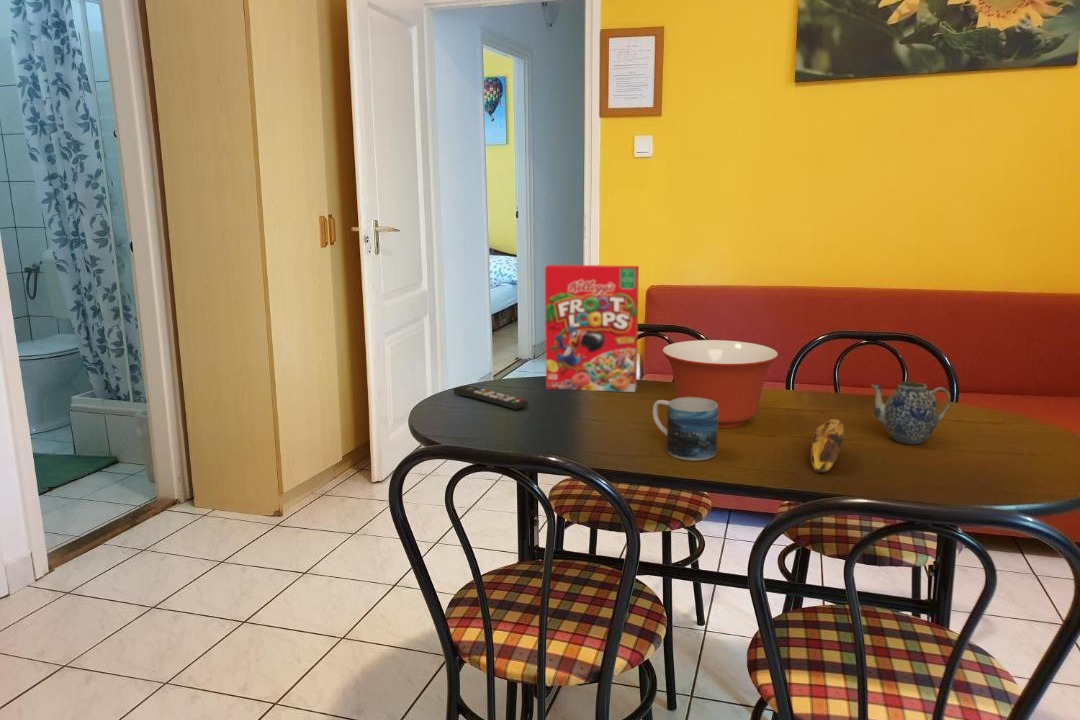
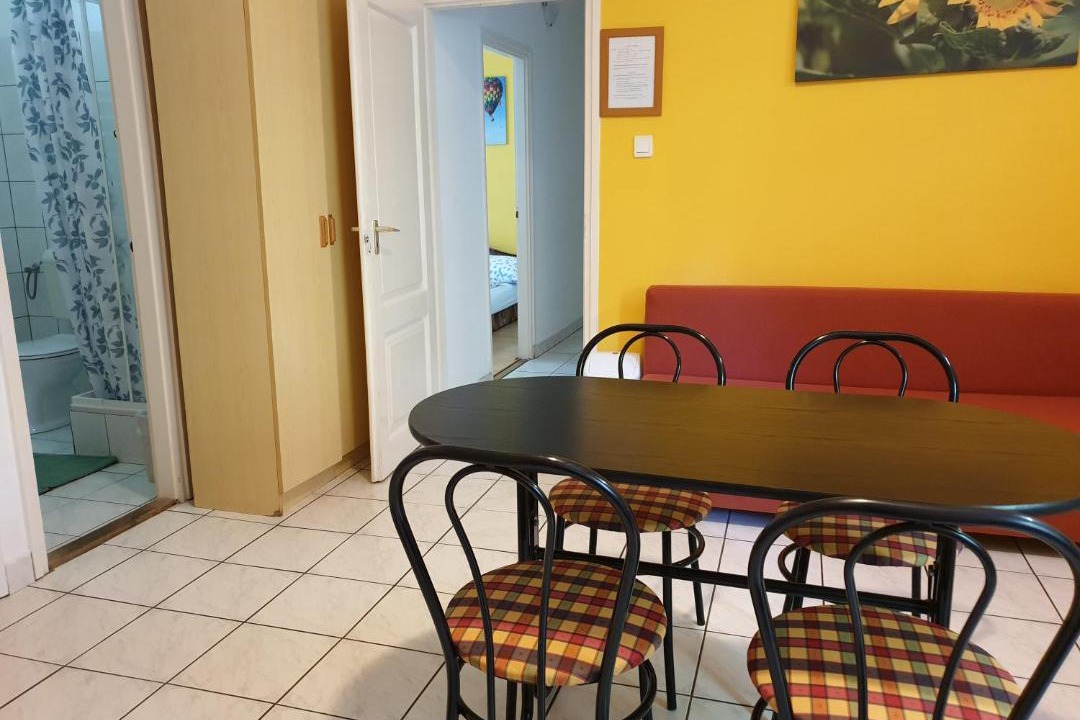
- cereal box [544,264,640,393]
- mug [652,397,719,462]
- banana [810,418,845,474]
- teapot [871,379,952,445]
- mixing bowl [661,339,779,429]
- remote control [452,384,529,410]
